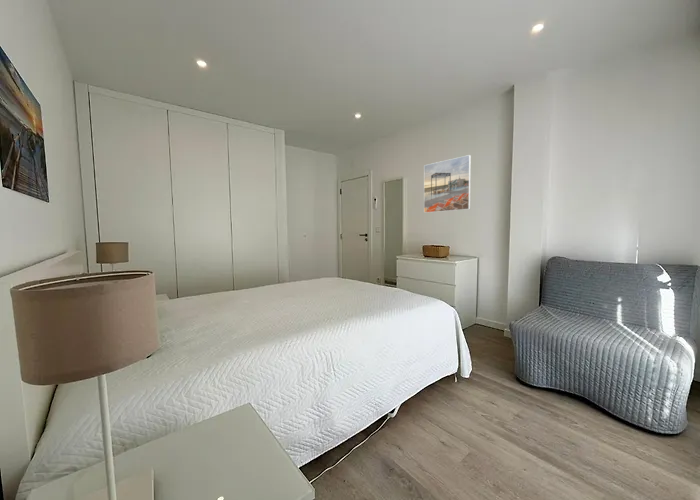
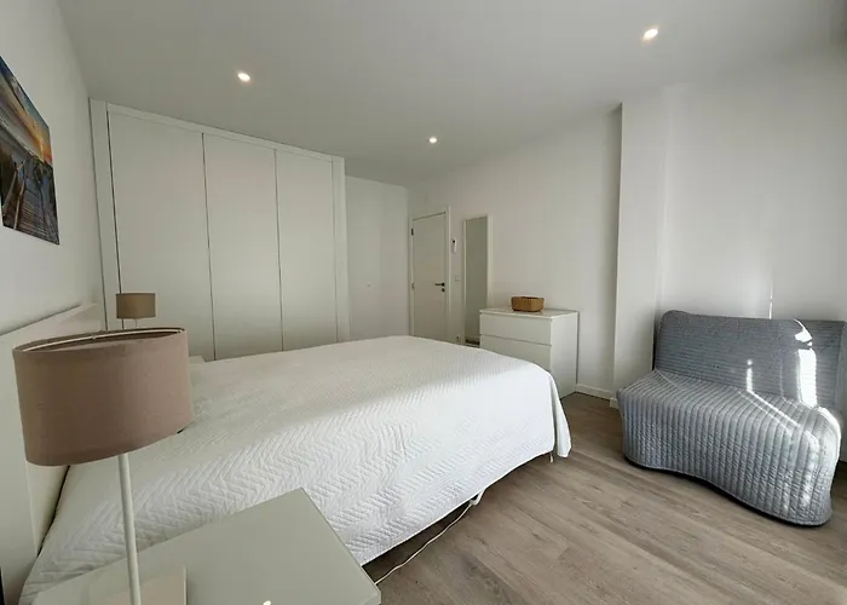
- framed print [423,154,472,214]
